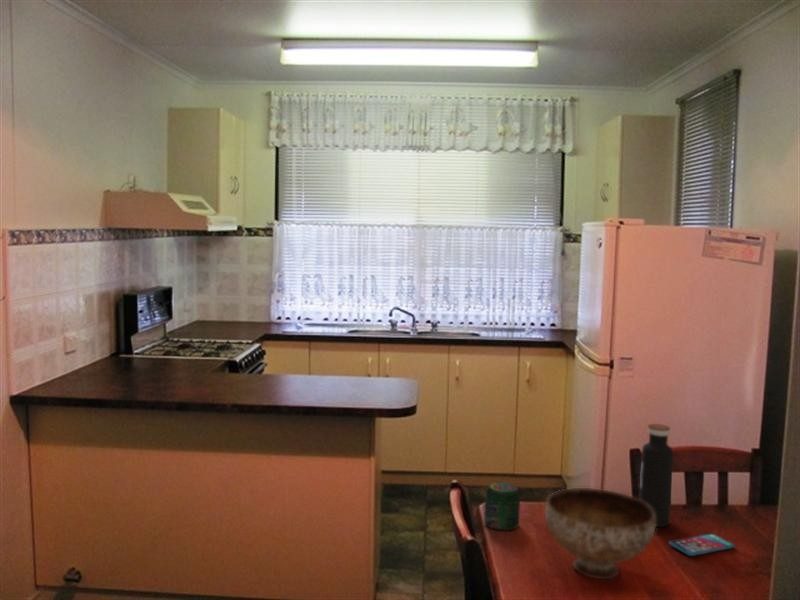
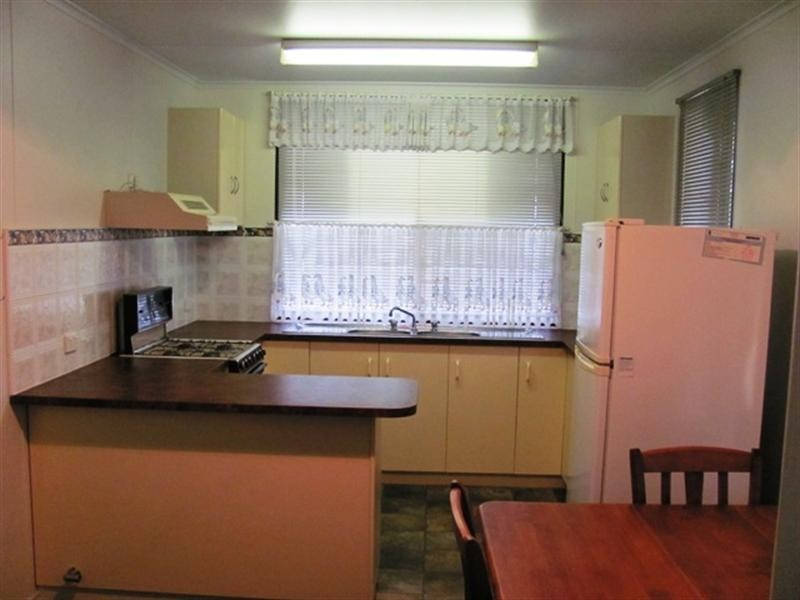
- water bottle [638,423,674,528]
- jar [483,481,521,532]
- bowl [544,487,656,580]
- smartphone [668,533,735,557]
